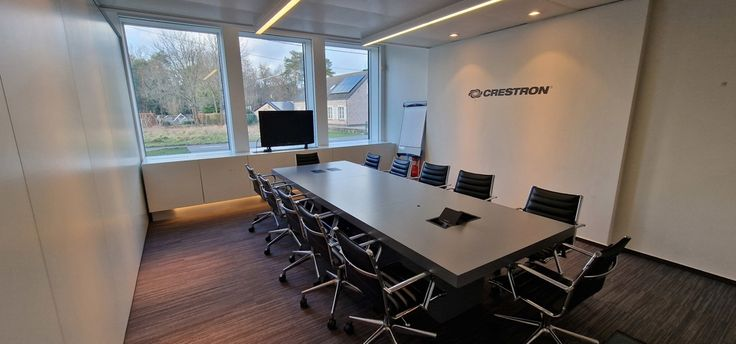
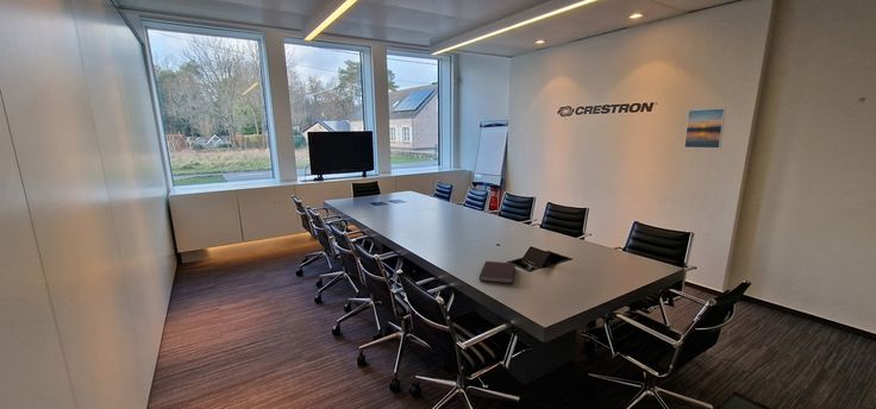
+ notebook [478,260,517,284]
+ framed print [683,107,727,150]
